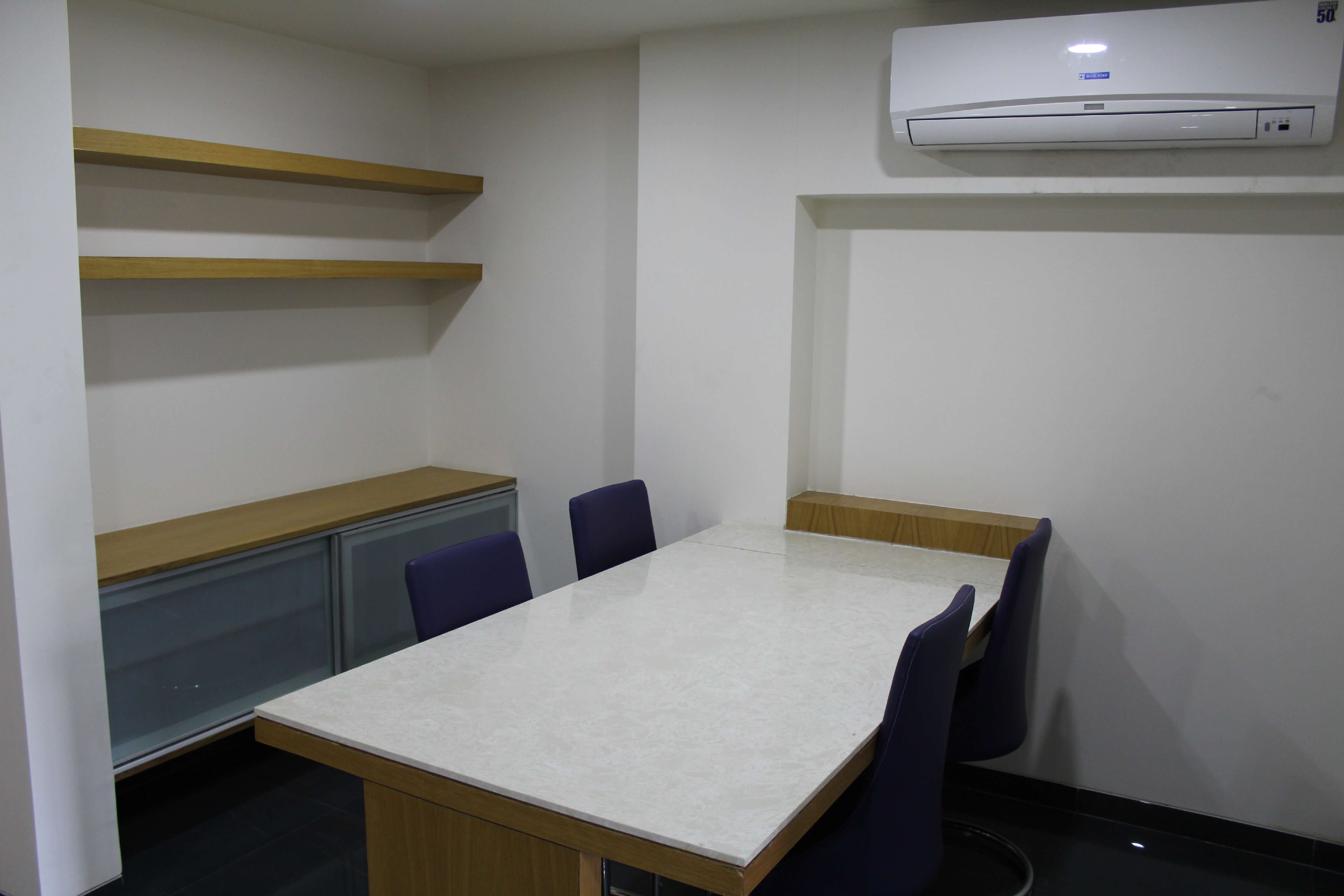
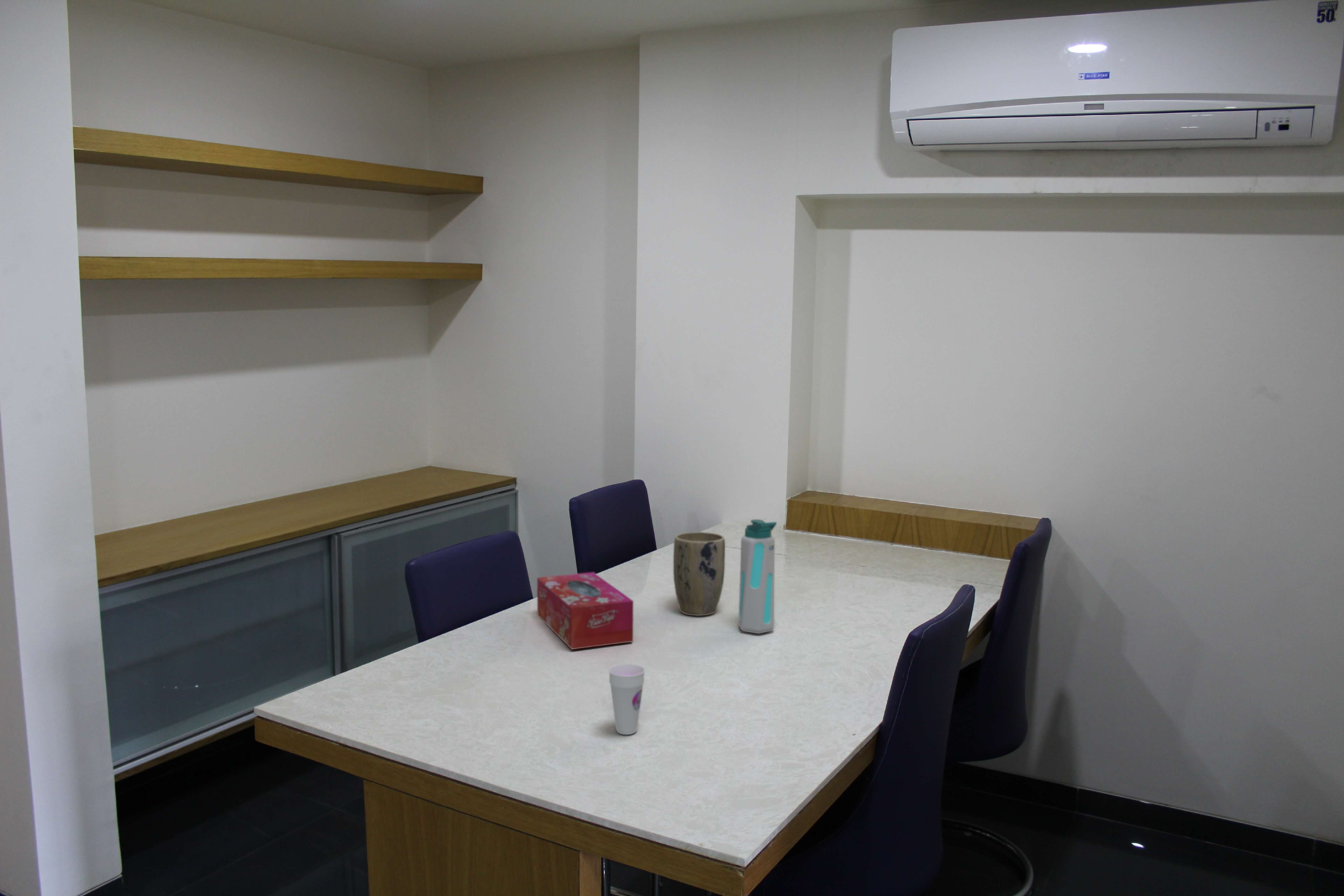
+ cup [608,663,645,735]
+ plant pot [673,531,725,616]
+ water bottle [738,519,777,634]
+ tissue box [537,572,634,650]
